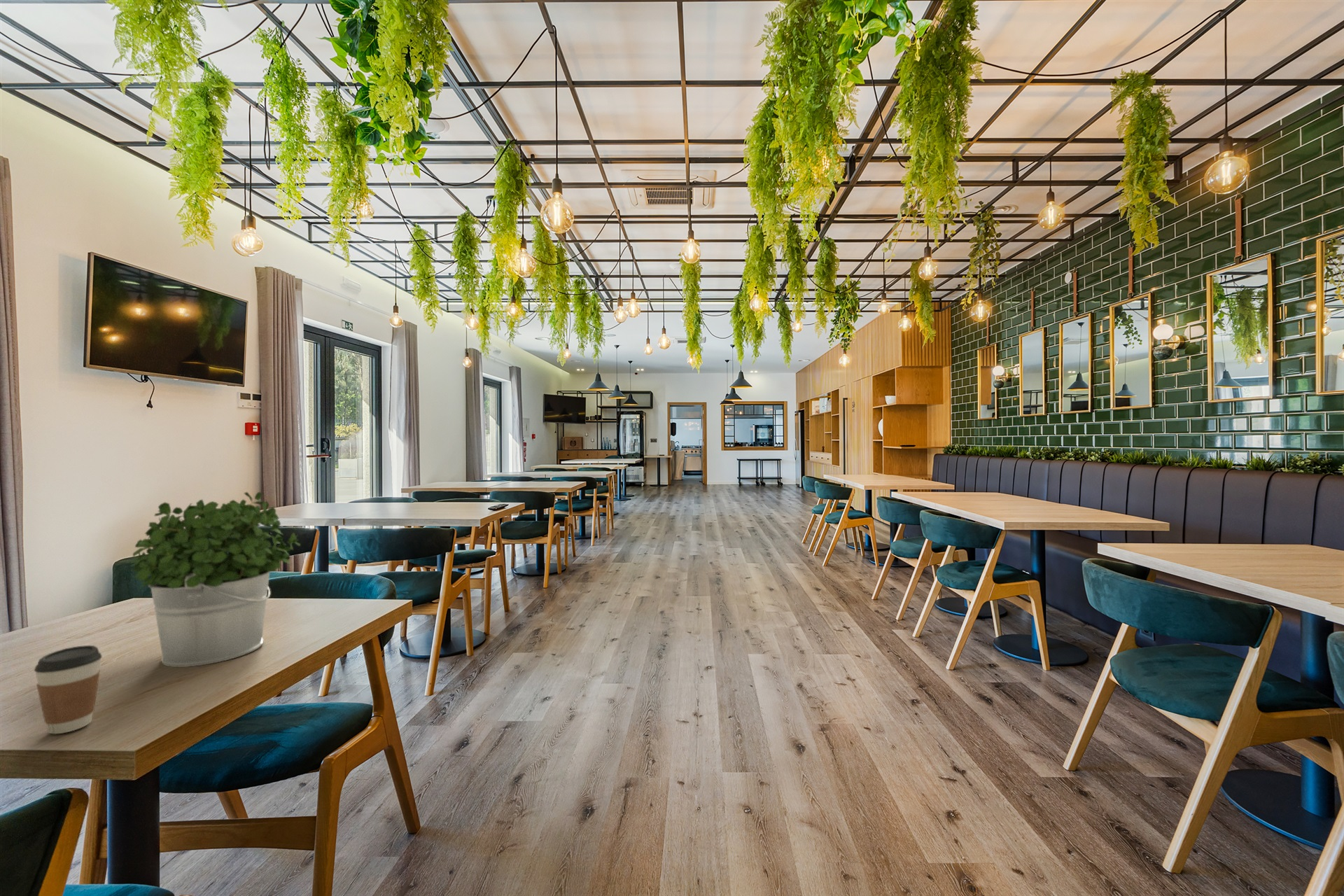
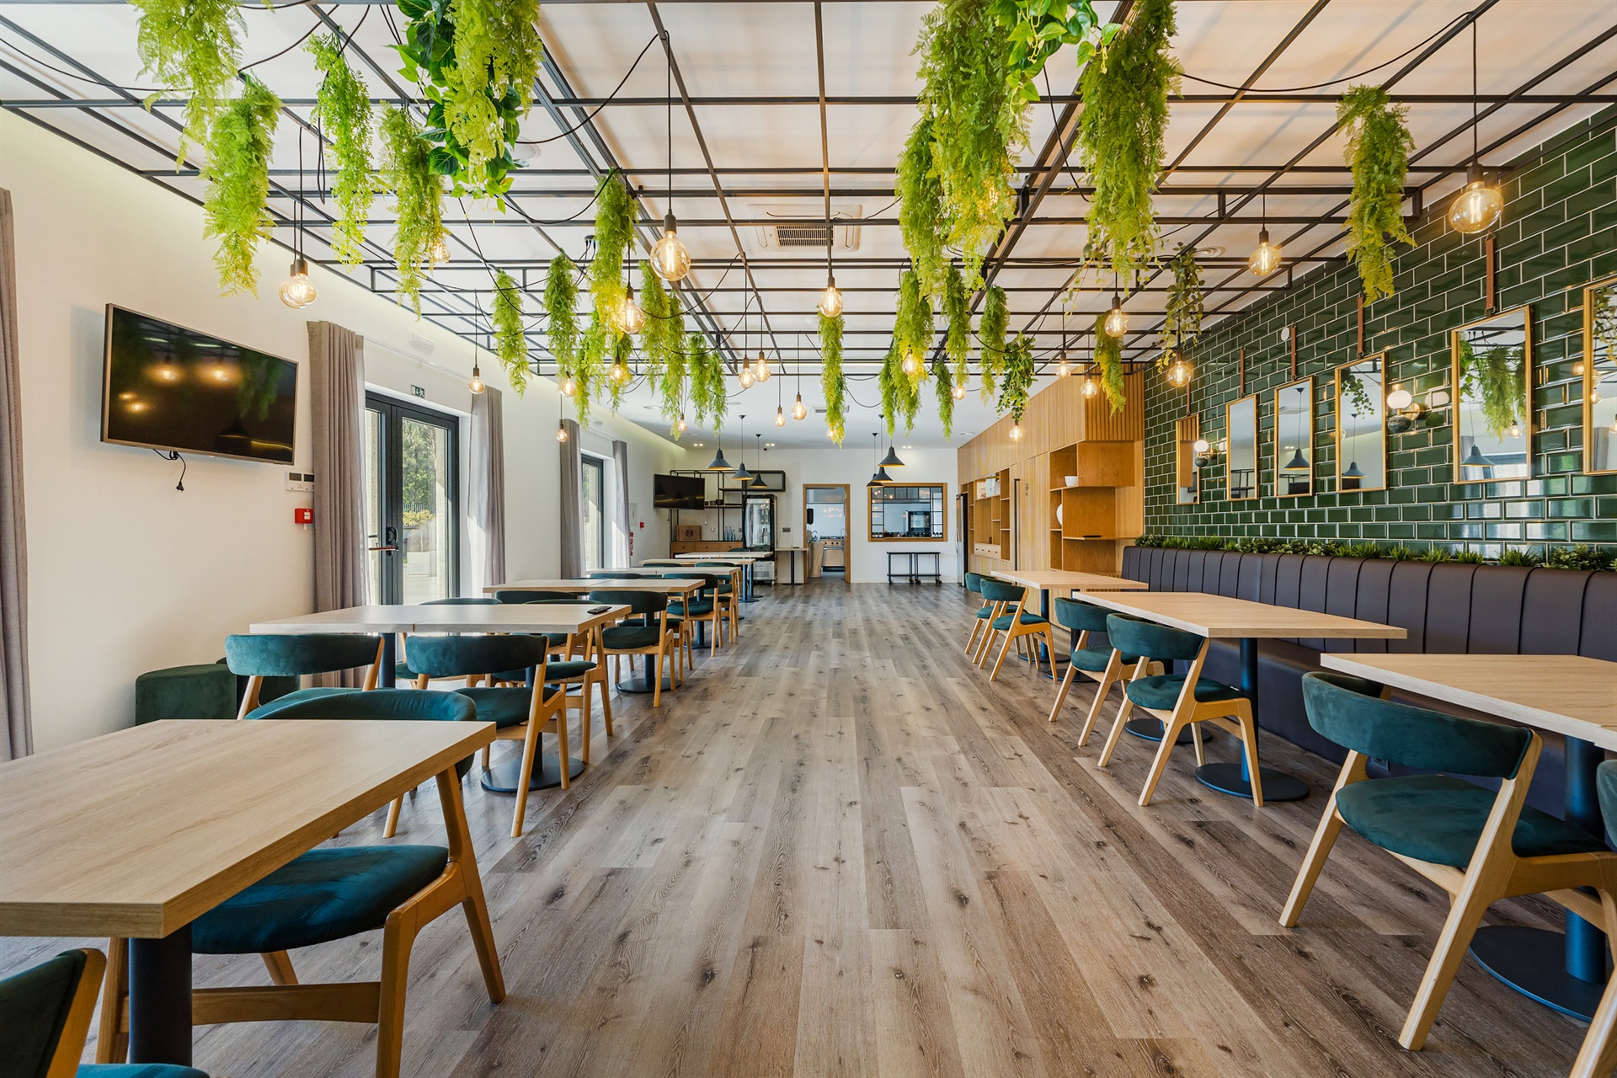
- potted plant [130,491,301,668]
- coffee cup [34,645,102,735]
